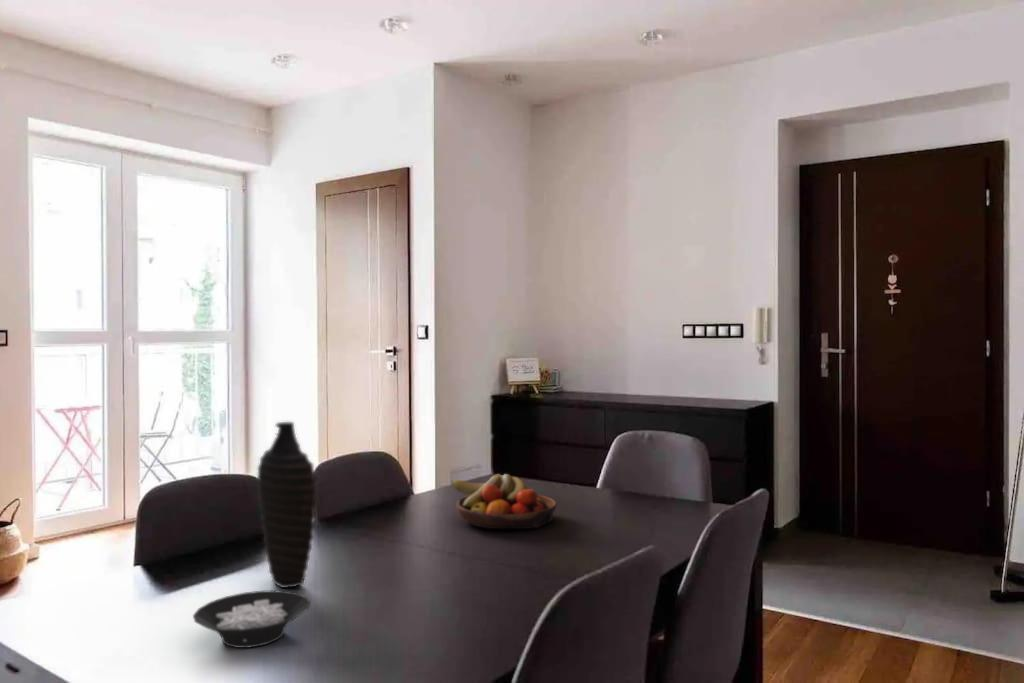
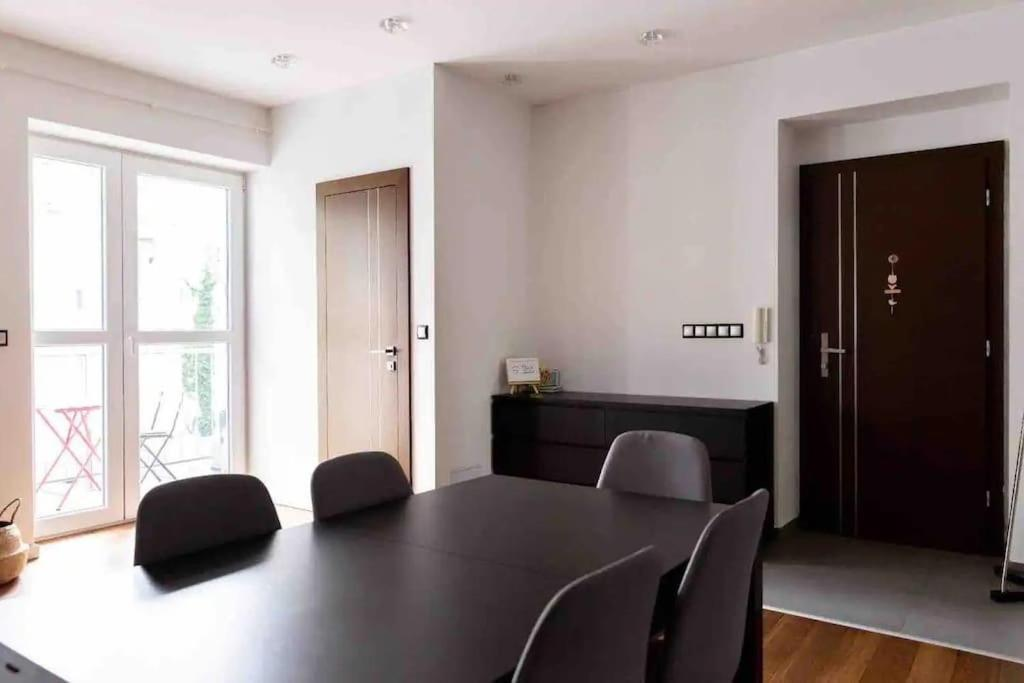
- cereal bowl [192,590,312,649]
- decorative vase [256,421,318,589]
- fruit bowl [450,473,558,530]
